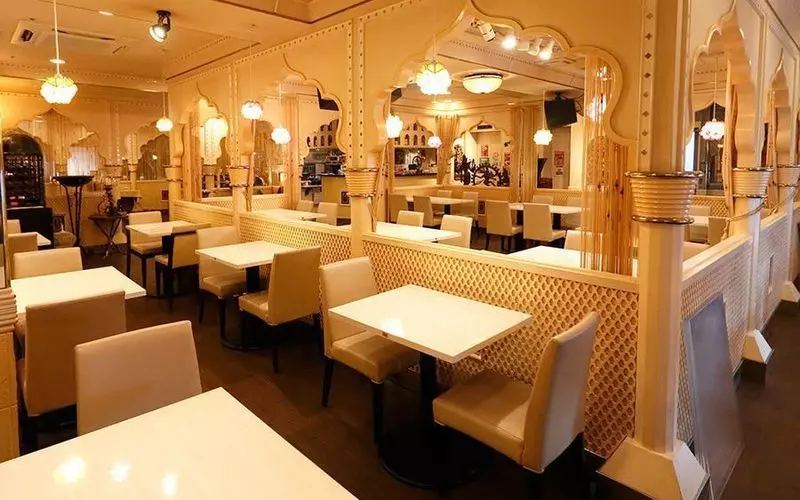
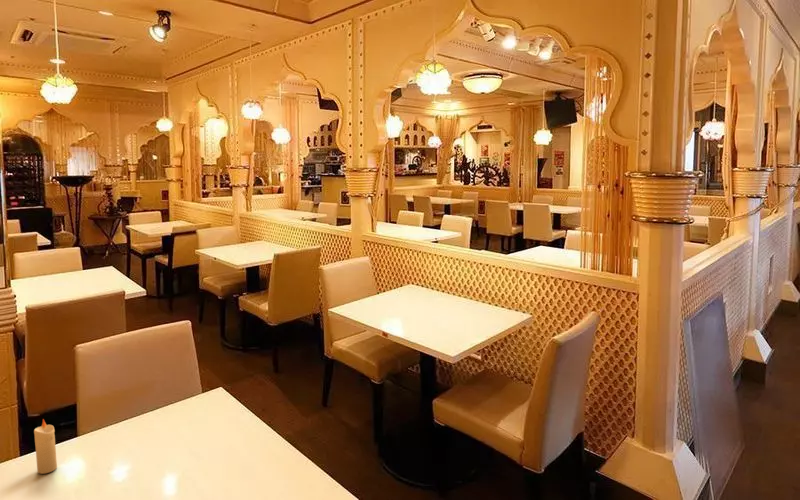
+ candle [33,418,58,475]
